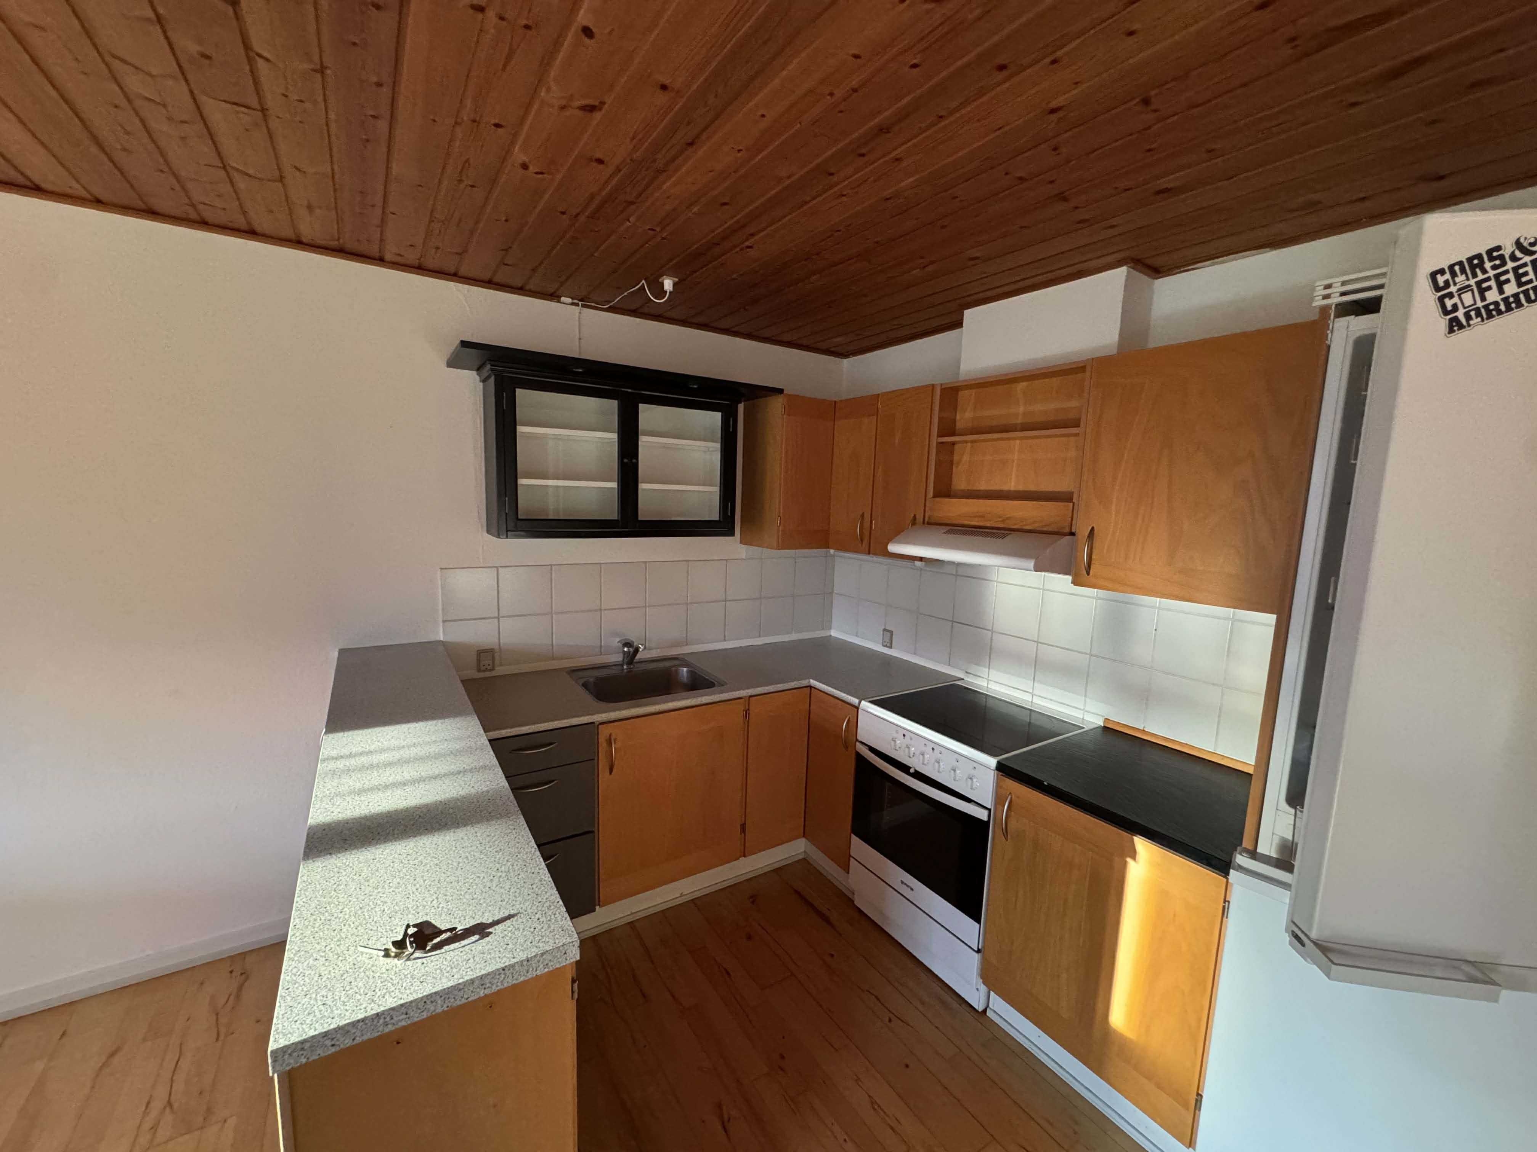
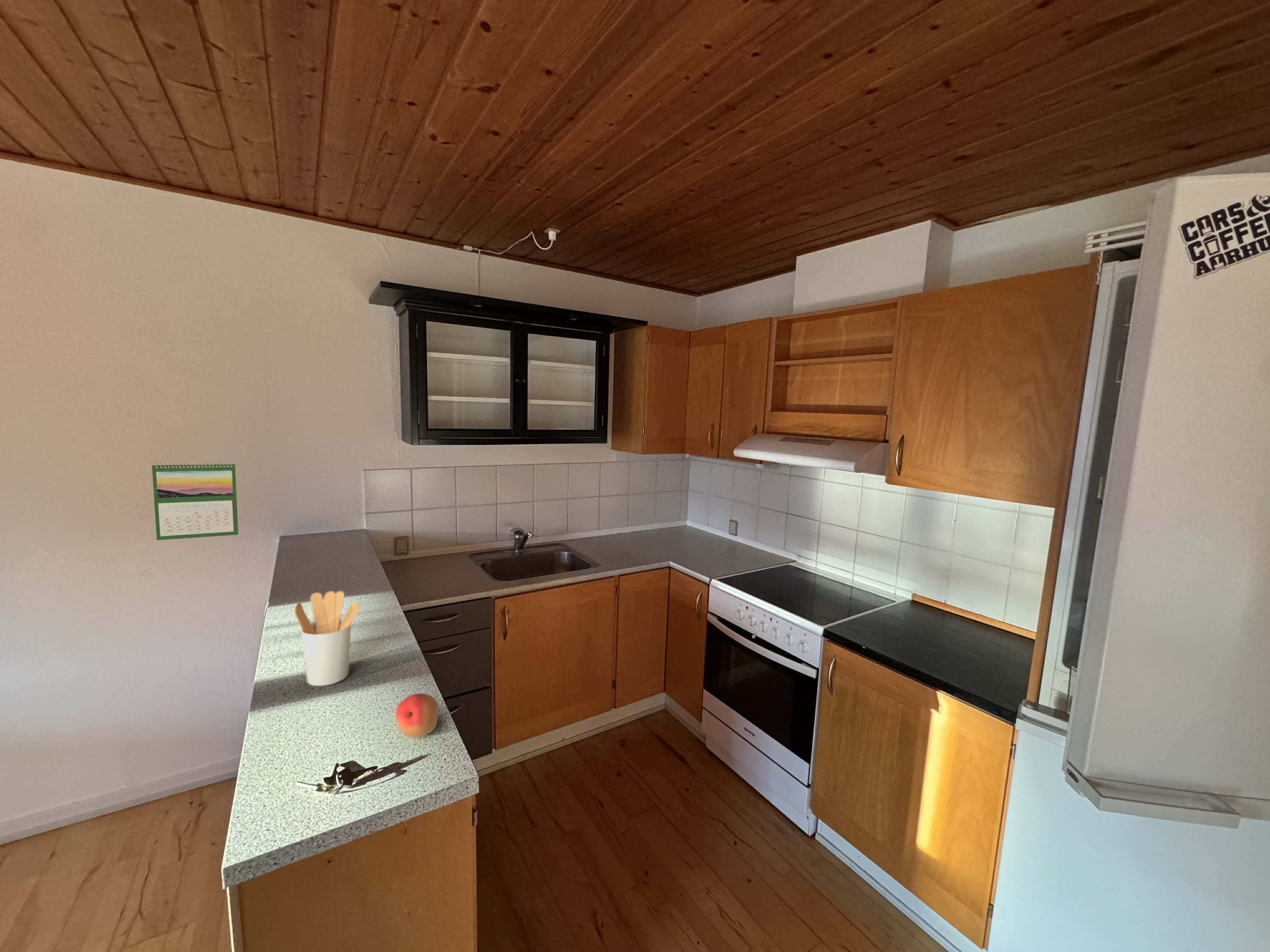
+ utensil holder [294,591,361,686]
+ calendar [152,461,239,541]
+ fruit [395,693,439,738]
